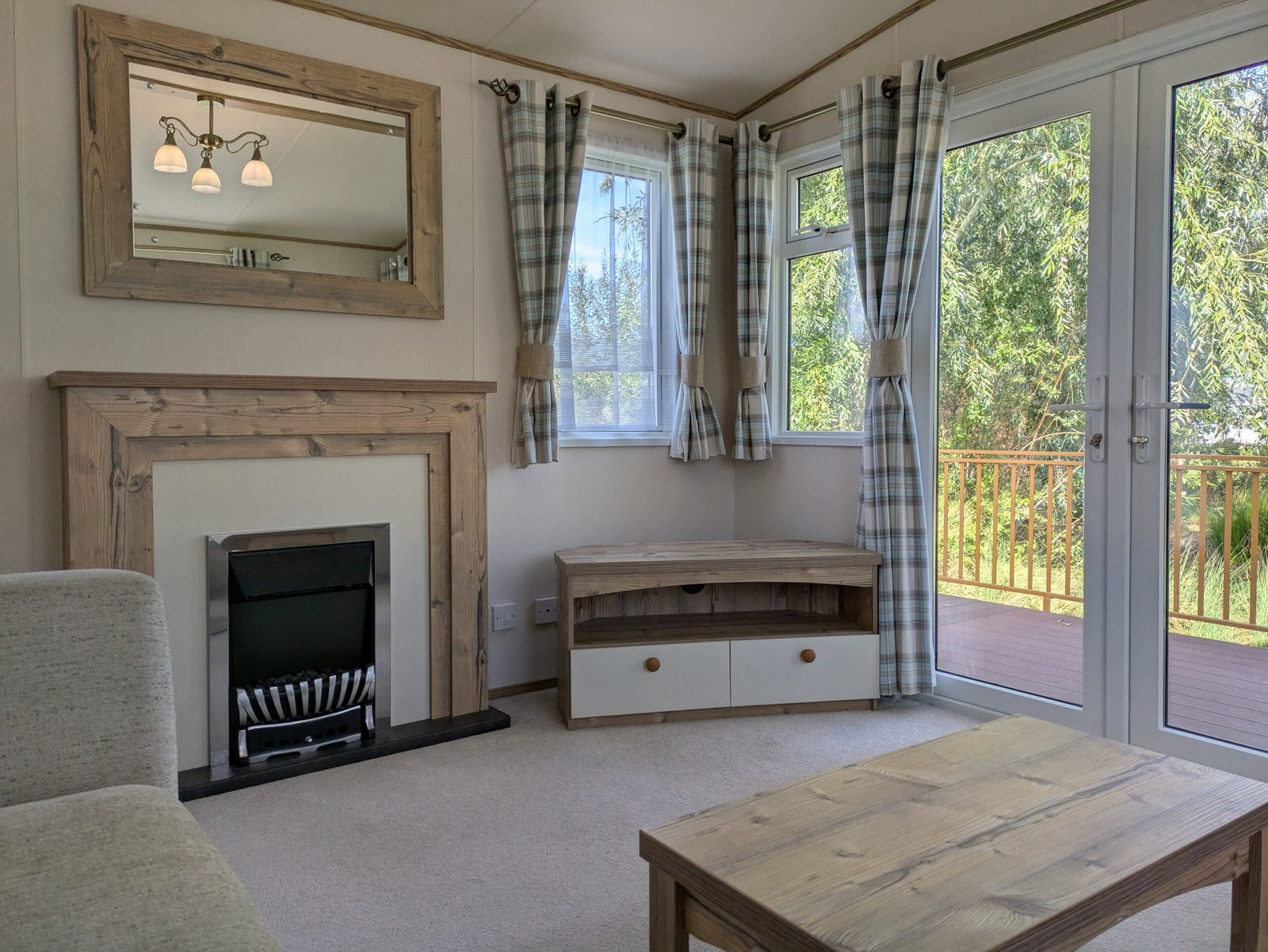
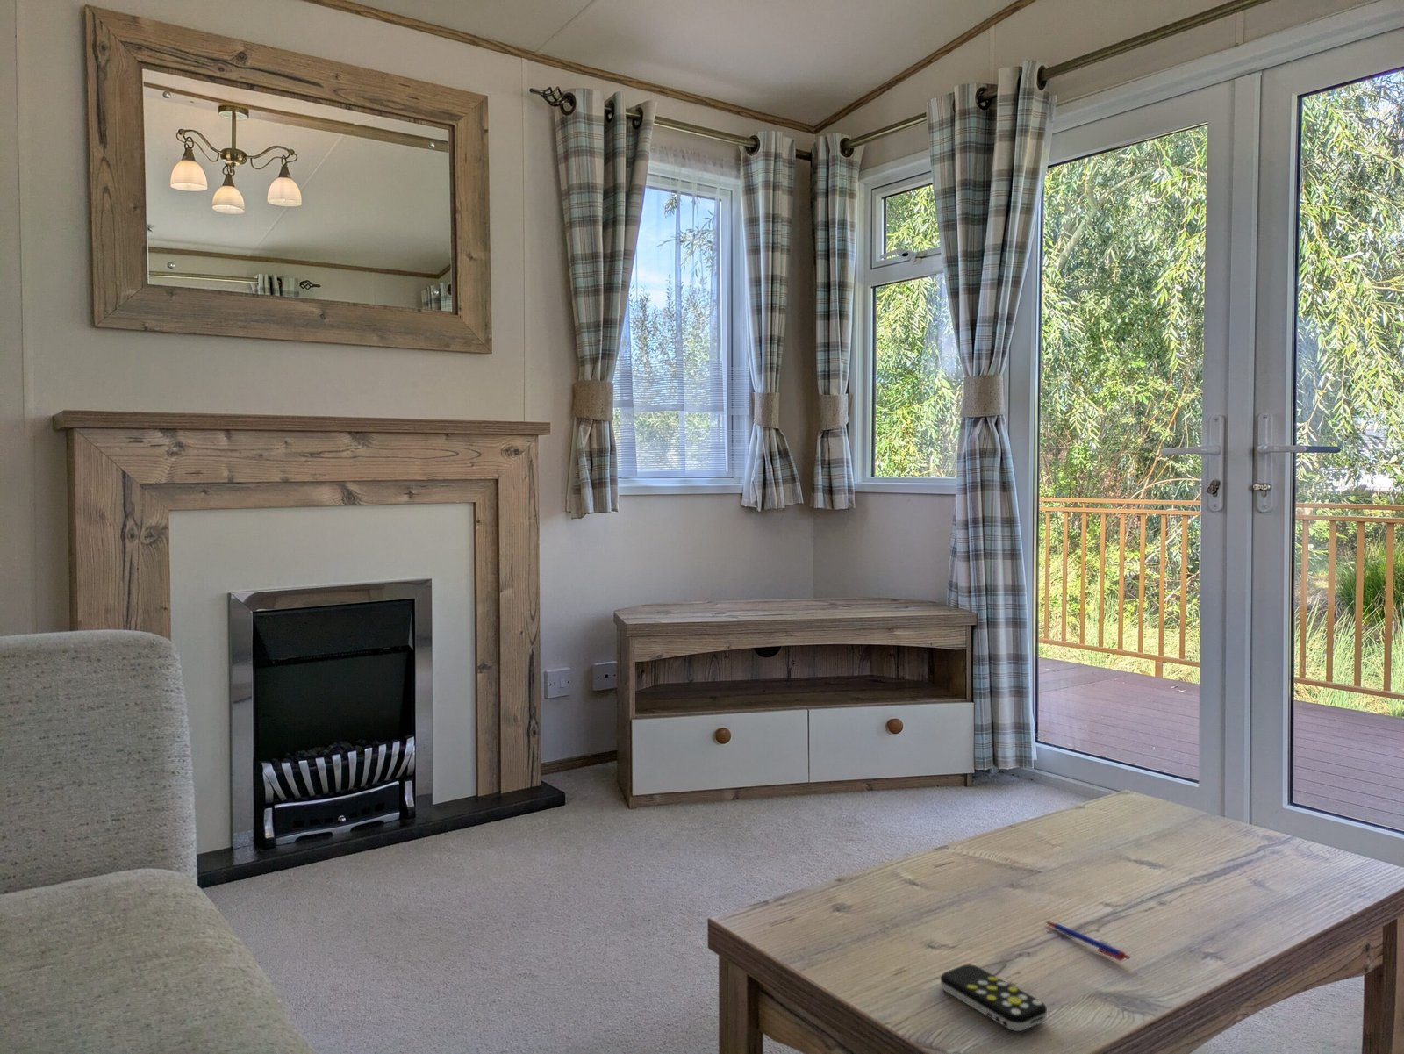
+ remote control [940,963,1047,1032]
+ pen [1044,921,1132,962]
